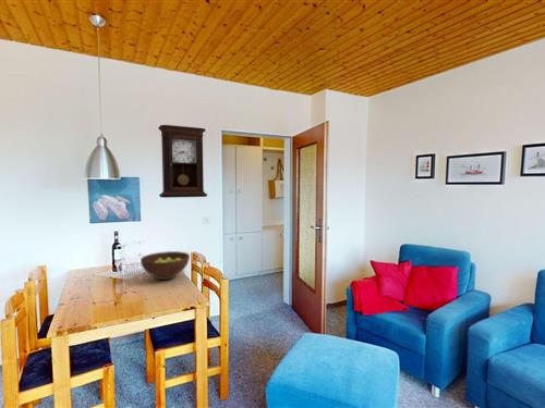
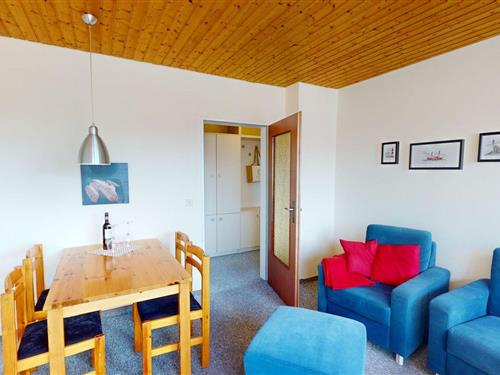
- pendulum clock [157,124,208,199]
- fruit bowl [140,250,191,281]
